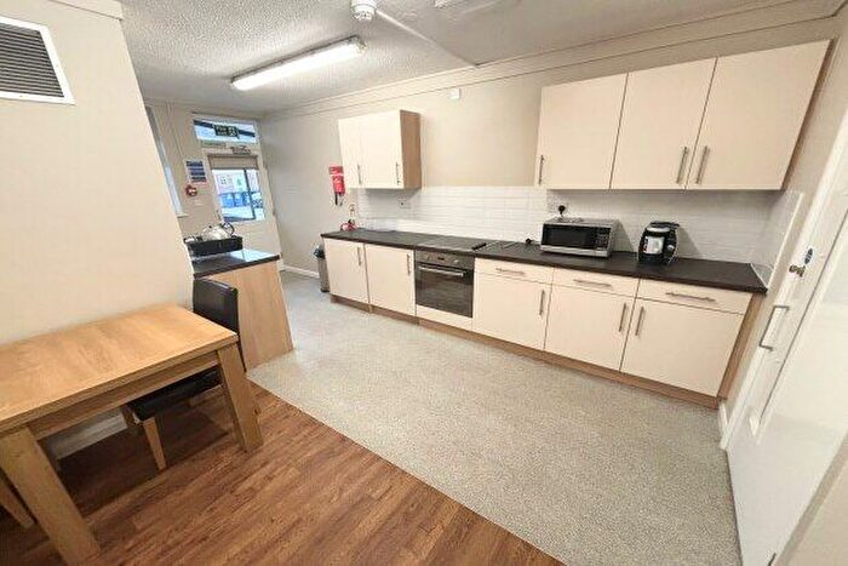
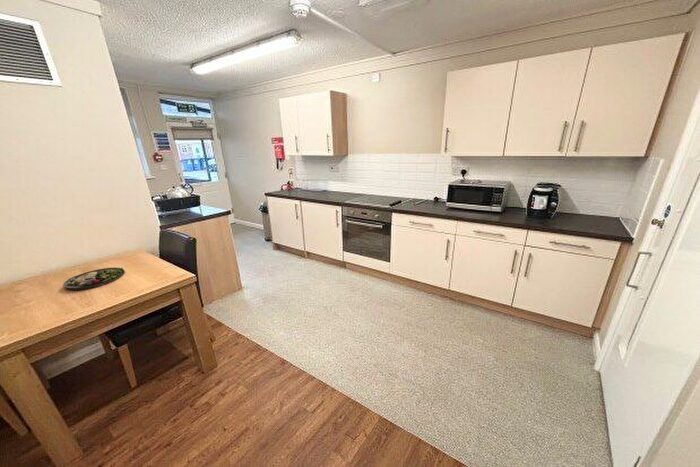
+ dinner plate [62,267,126,291]
